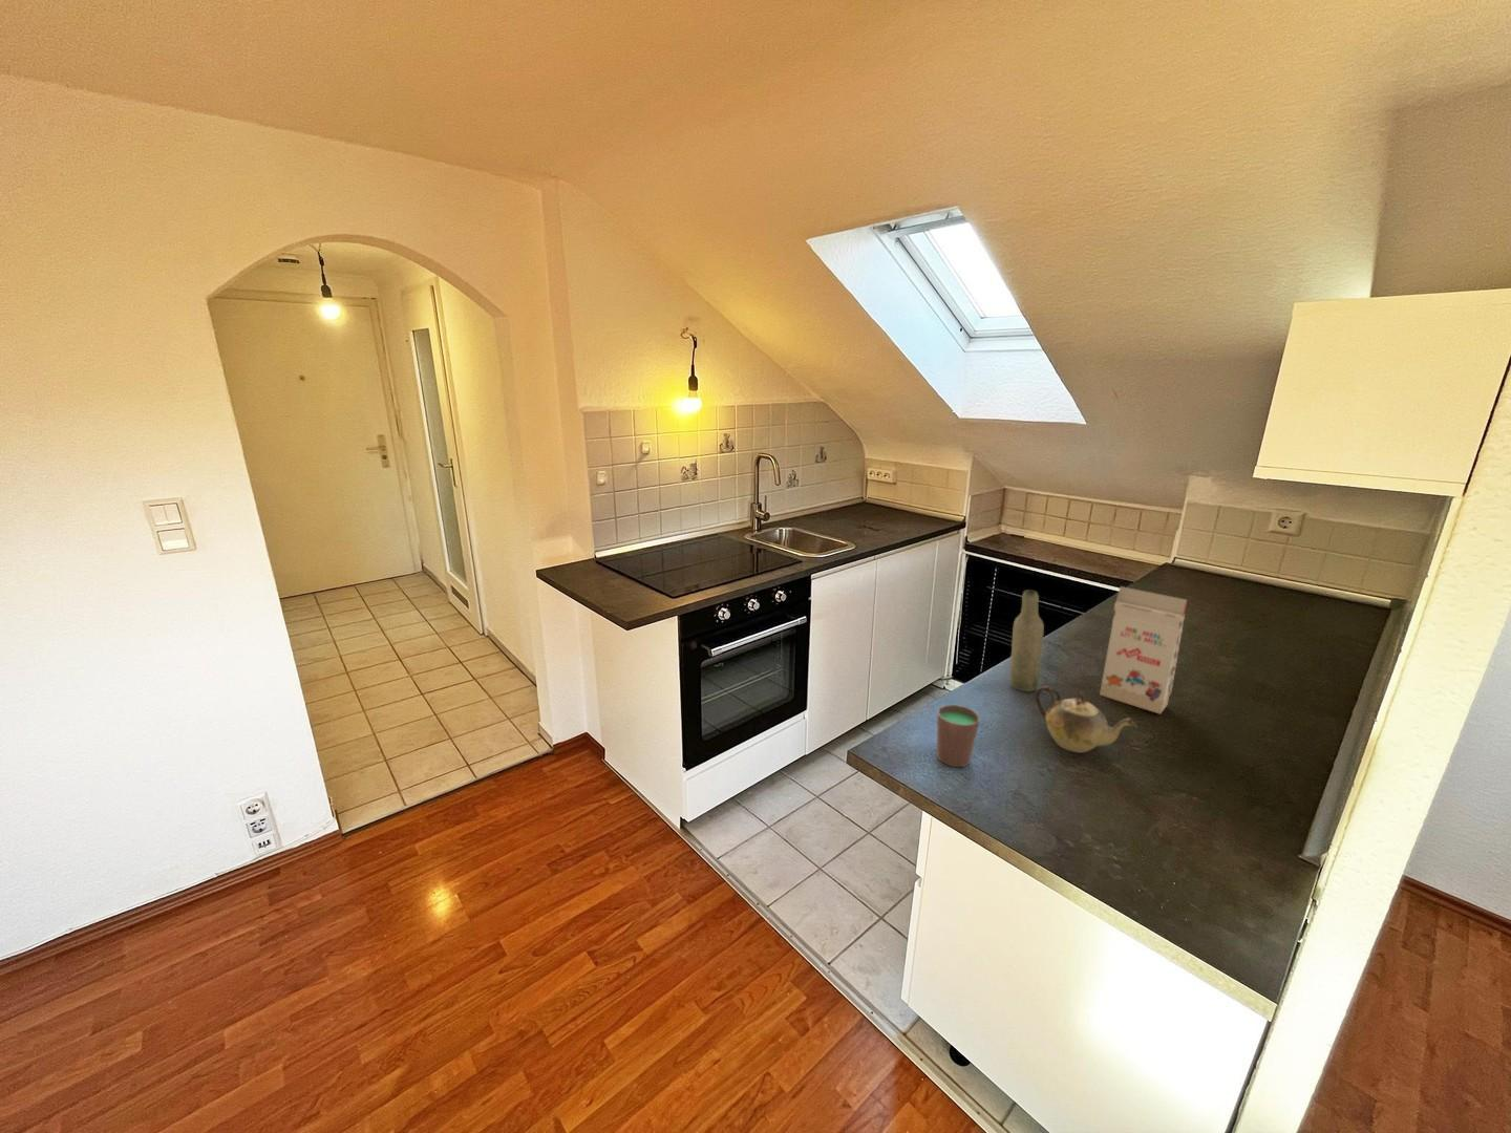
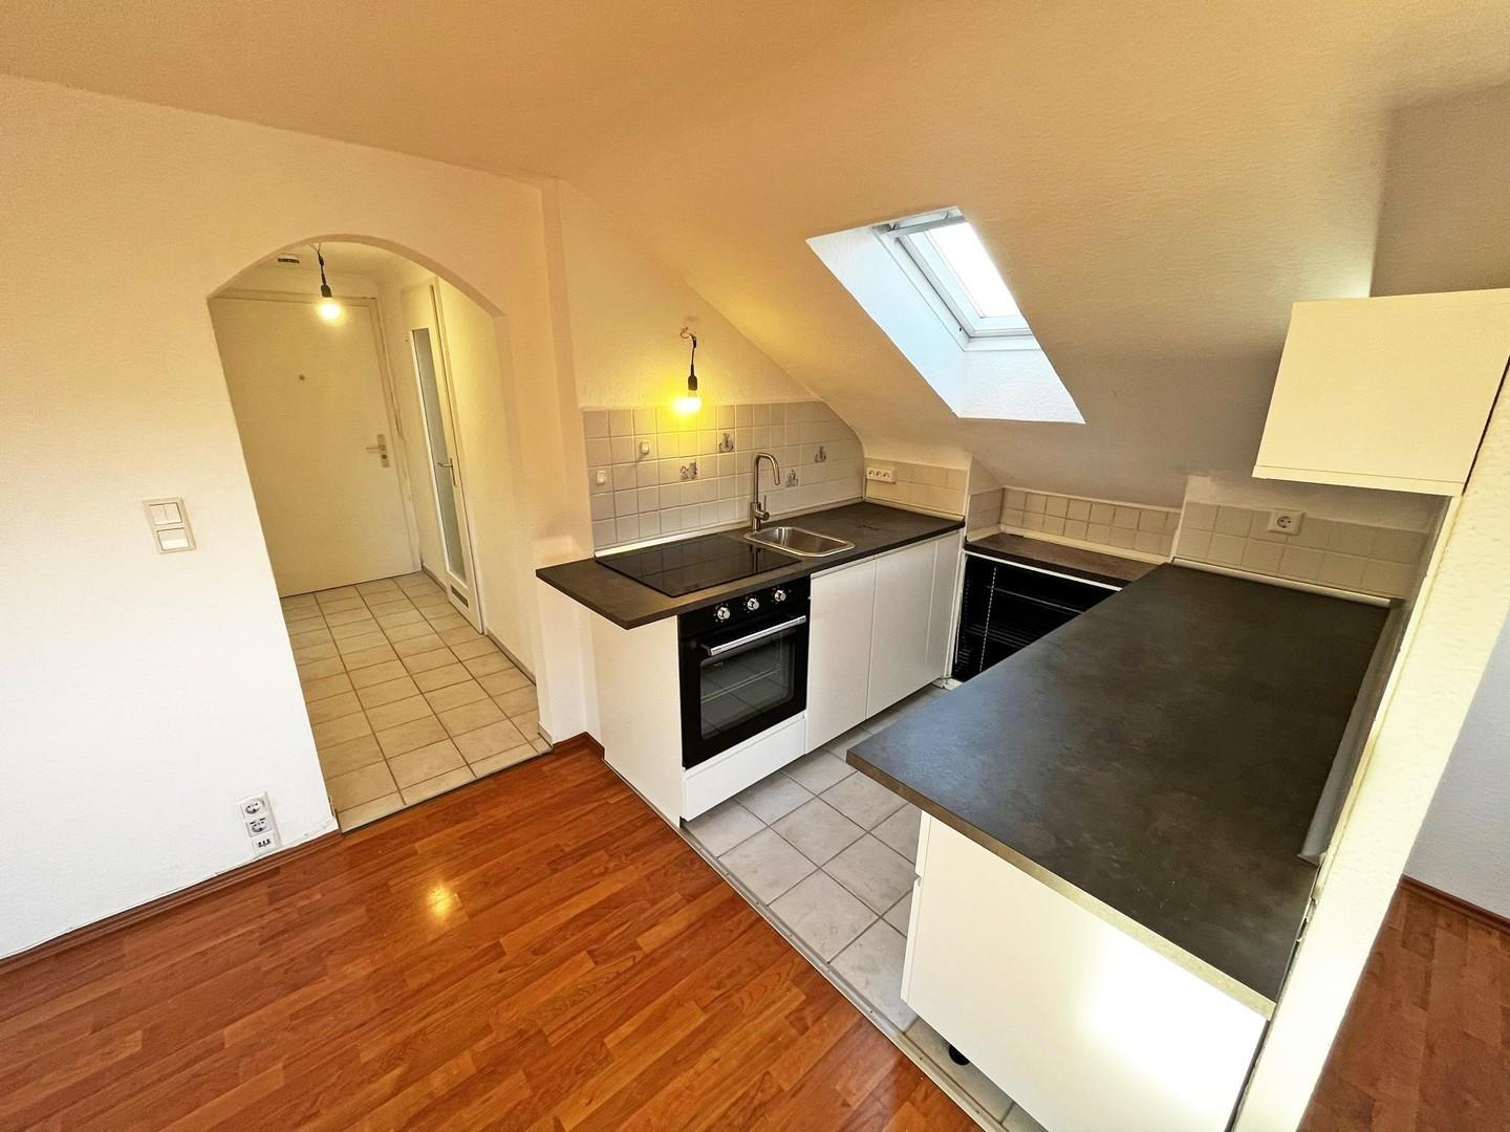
- gift box [1098,586,1187,714]
- teapot [1034,684,1137,753]
- bottle [1009,589,1045,693]
- cup [936,703,982,768]
